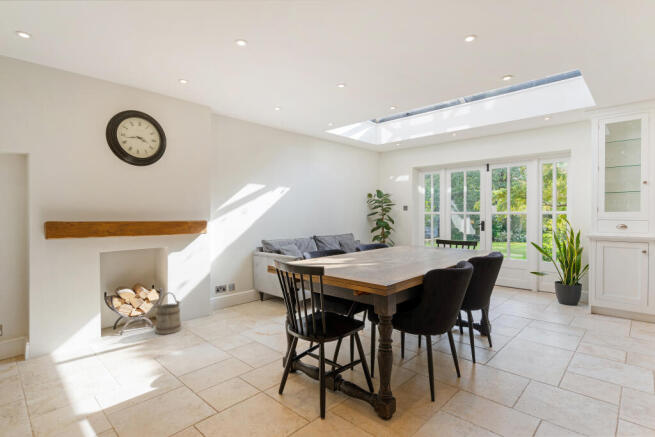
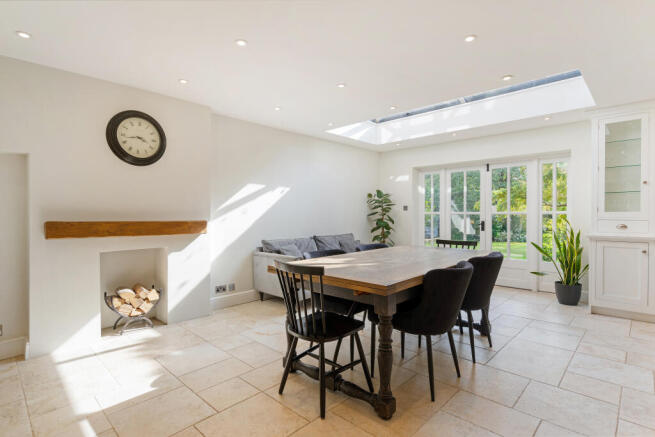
- bucket [154,292,182,335]
